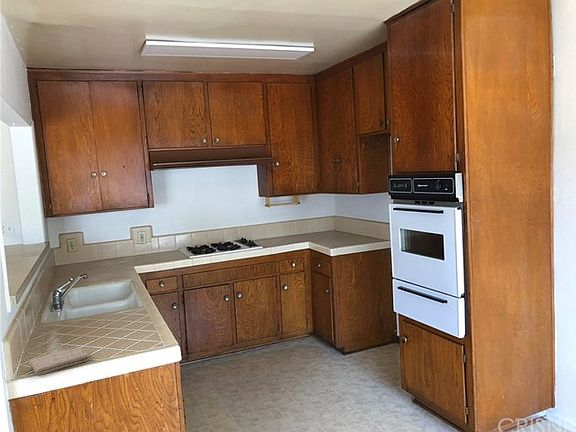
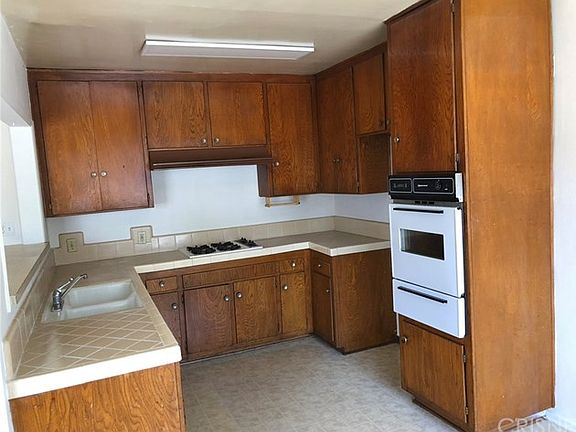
- washcloth [28,346,90,376]
